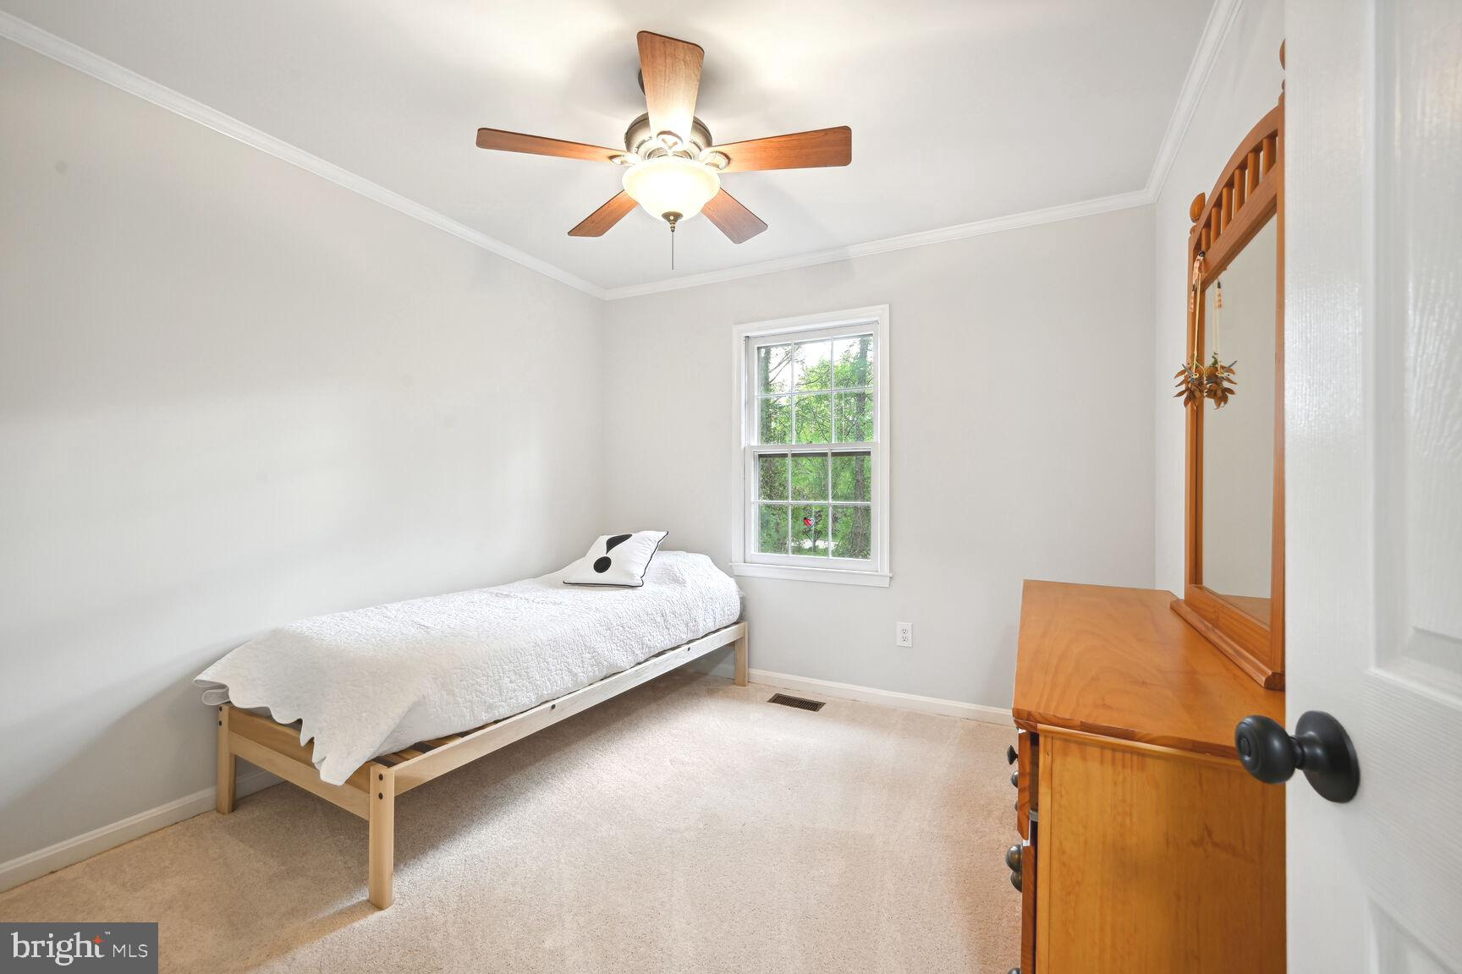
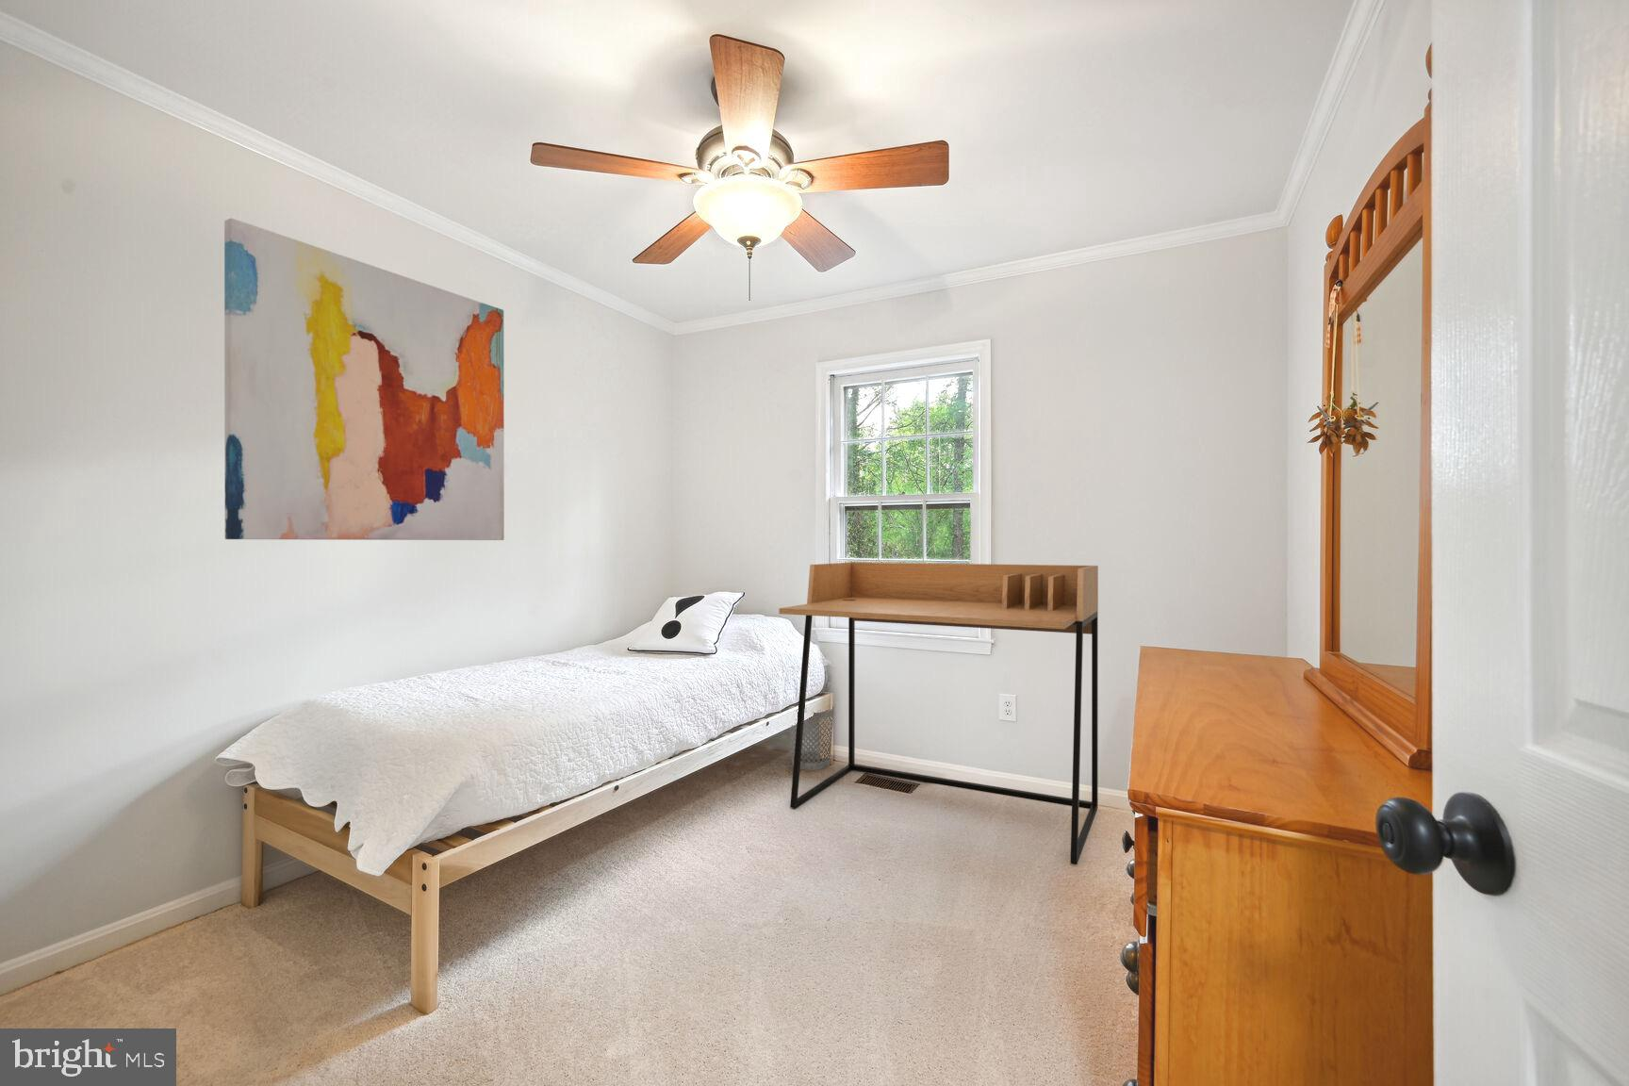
+ wastebasket [788,705,835,771]
+ desk [778,561,1099,865]
+ wall art [223,217,505,541]
